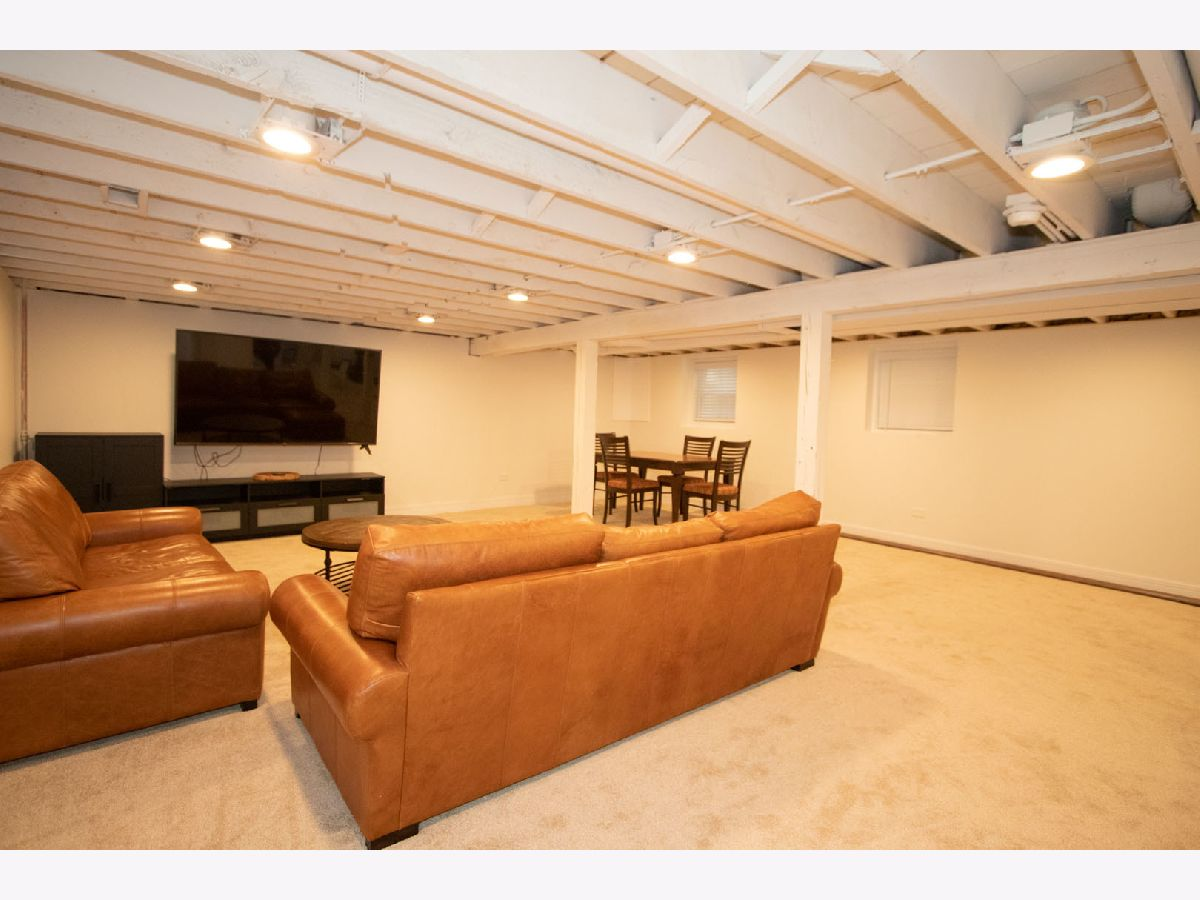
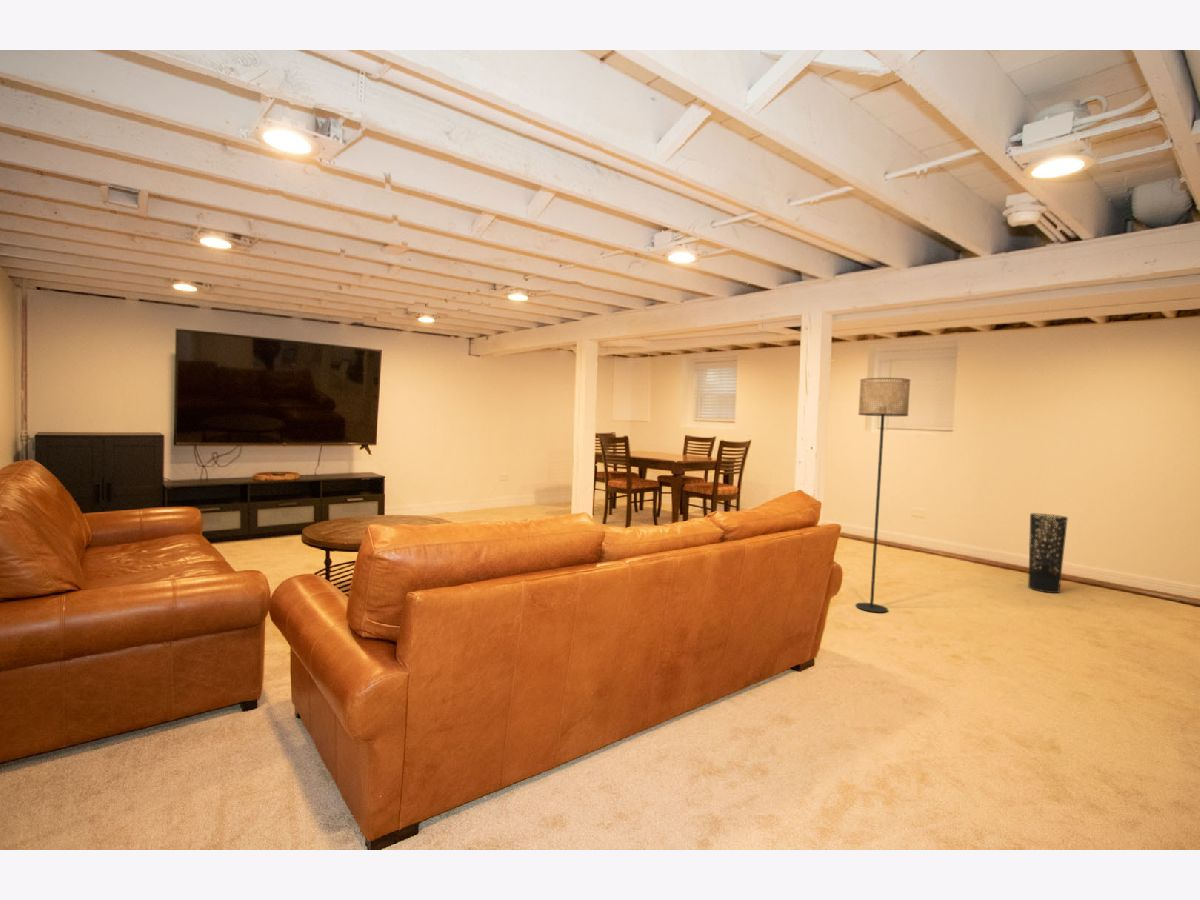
+ umbrella stand [1027,512,1069,594]
+ floor lamp [855,377,911,614]
